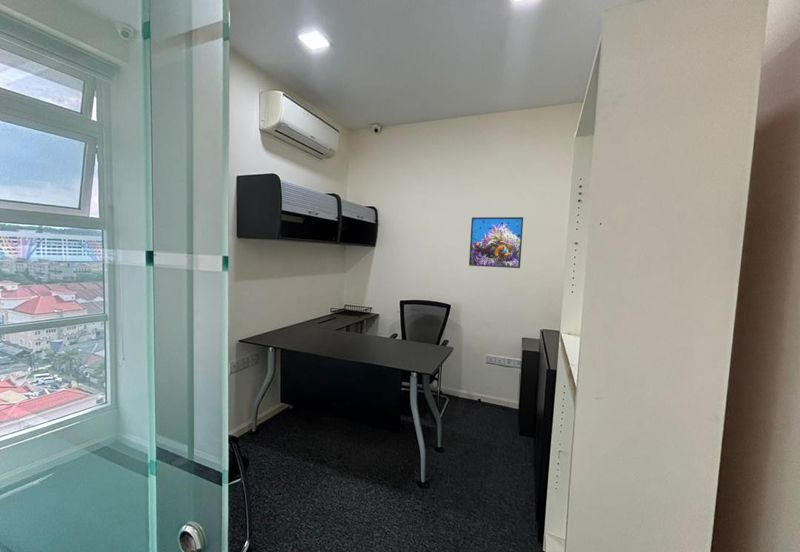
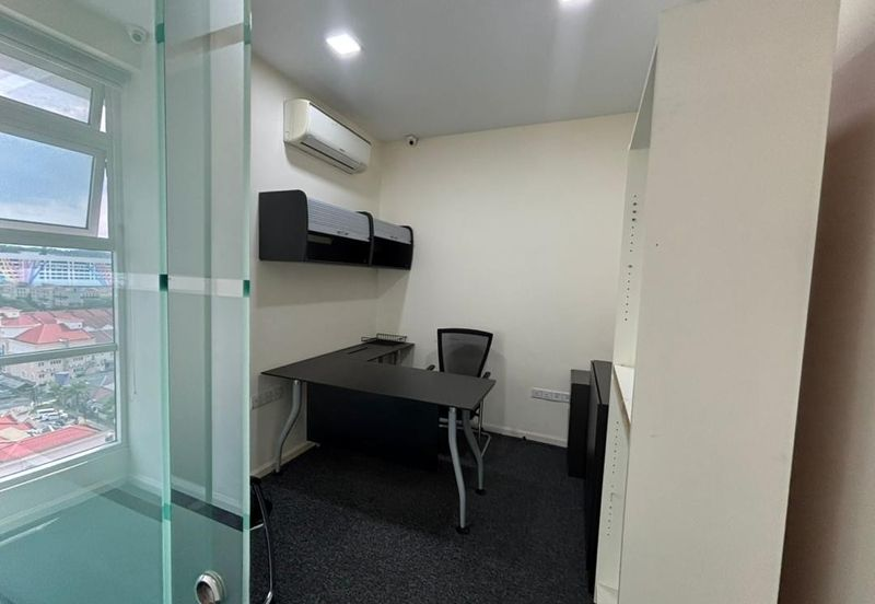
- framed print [468,216,524,269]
